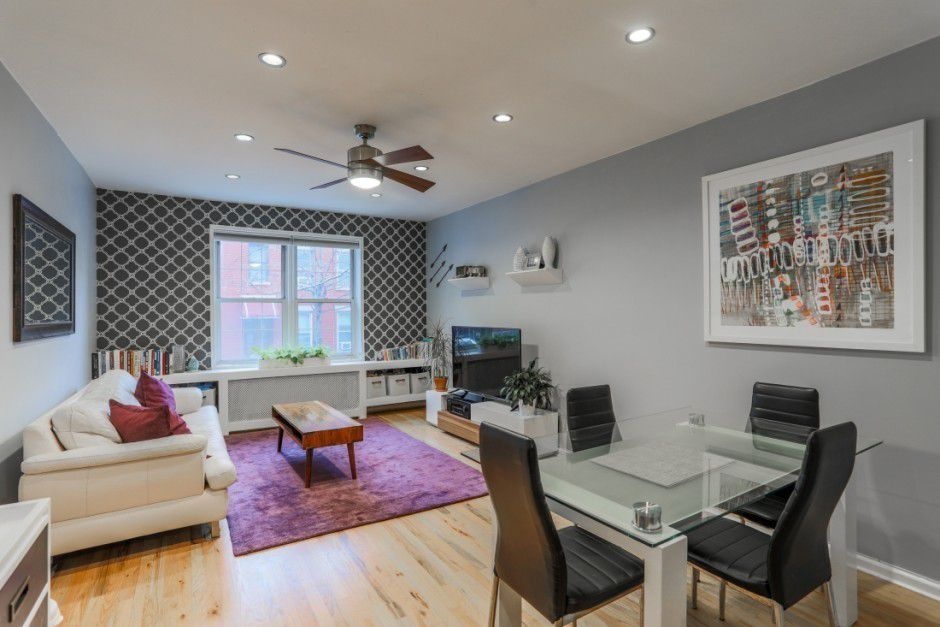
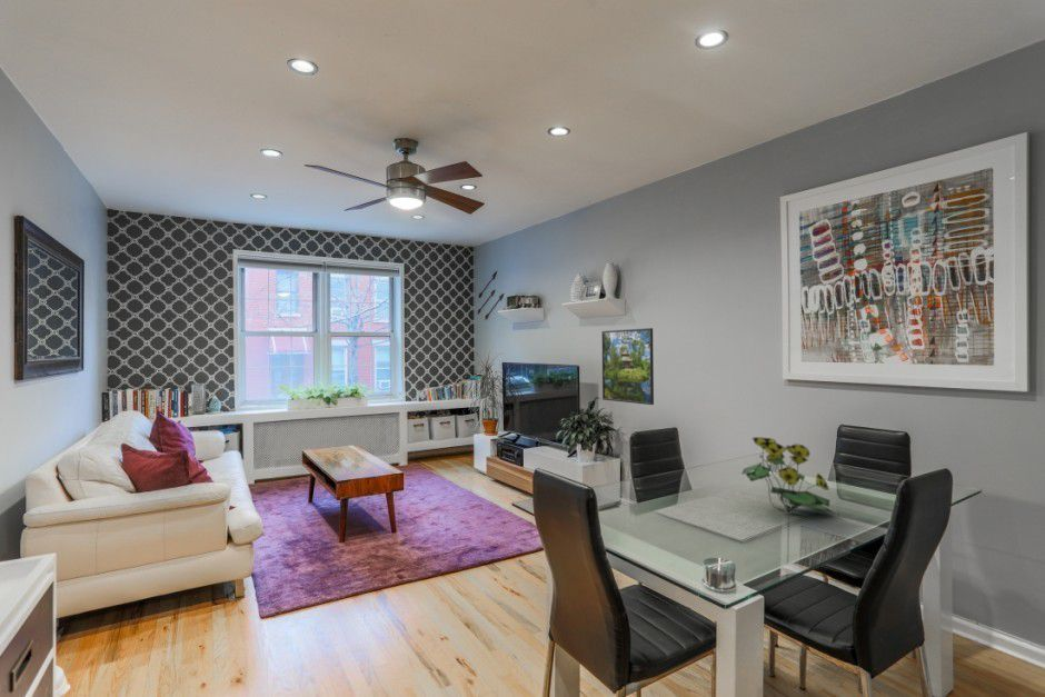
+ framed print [600,327,655,406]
+ flower arrangement [740,436,836,515]
